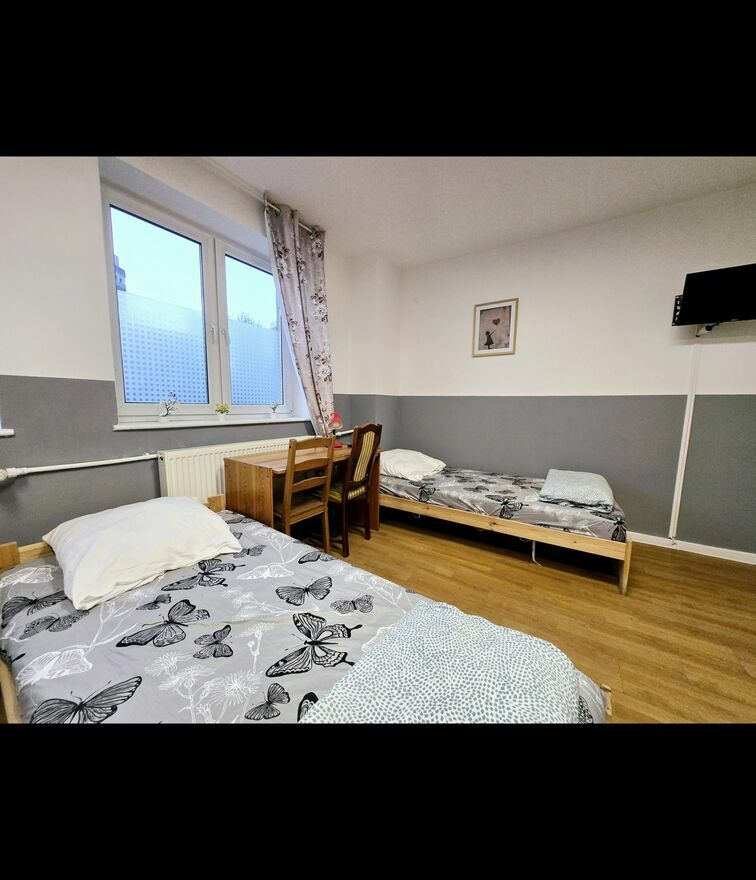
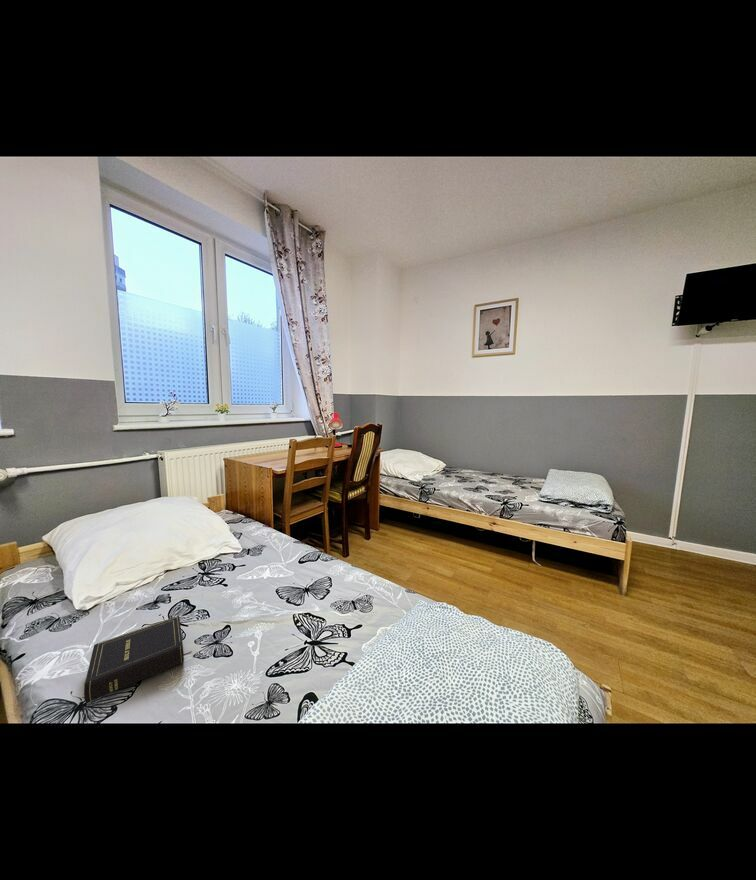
+ book [81,615,193,704]
